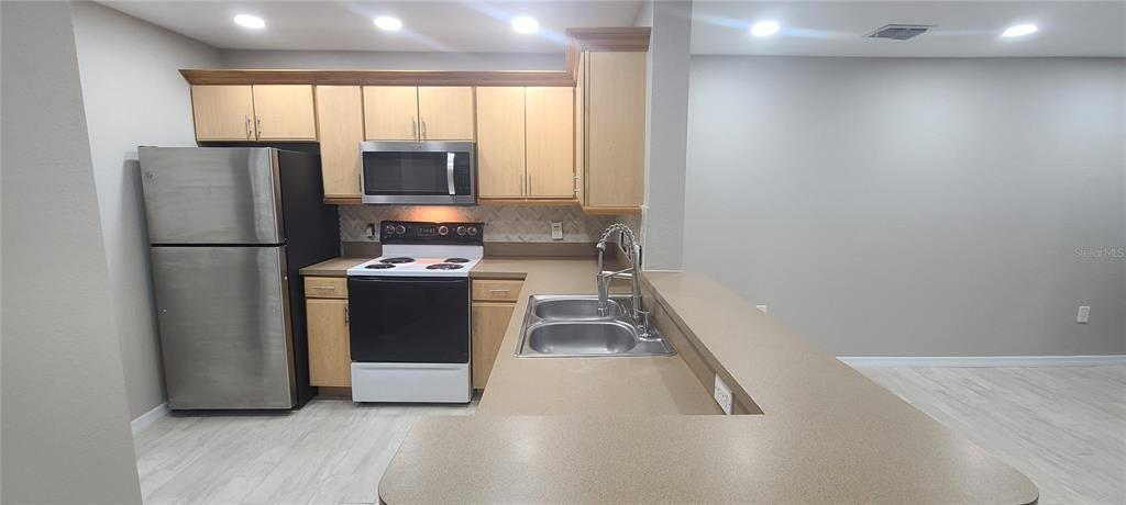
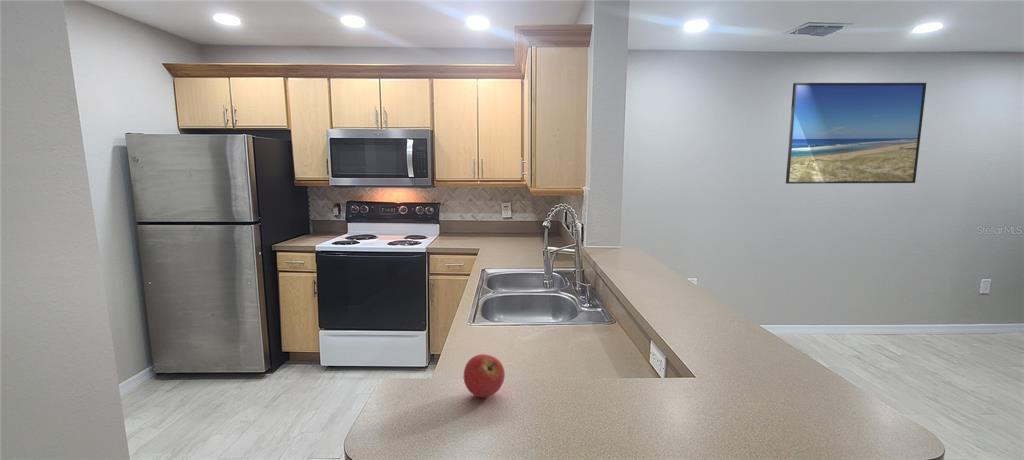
+ fruit [463,353,506,398]
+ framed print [785,82,927,185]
